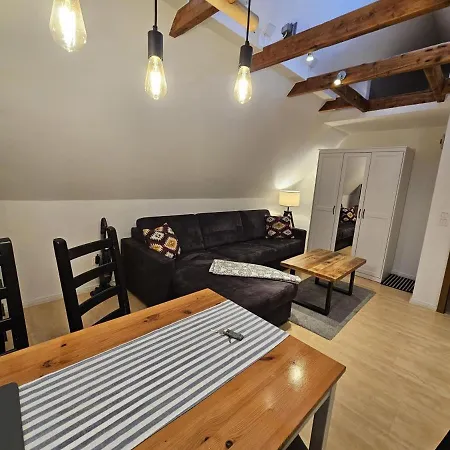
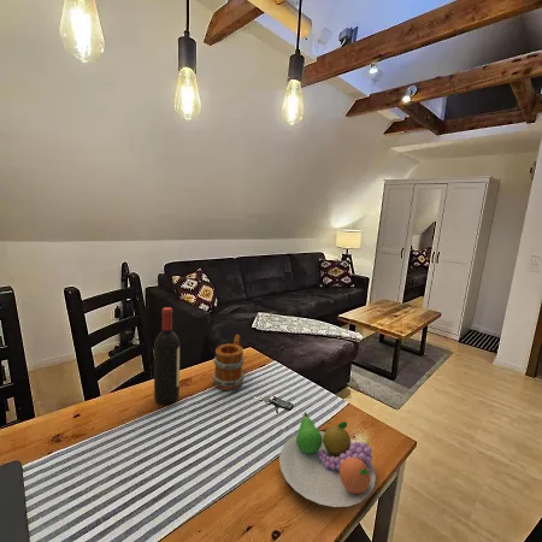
+ wine bottle [153,306,181,405]
+ mug [211,334,246,391]
+ fruit bowl [278,411,377,508]
